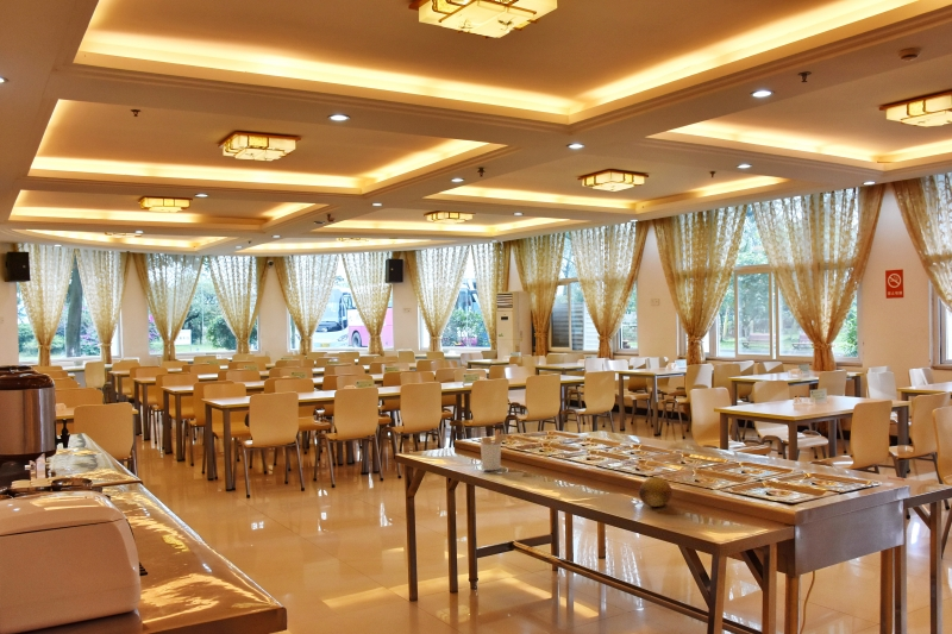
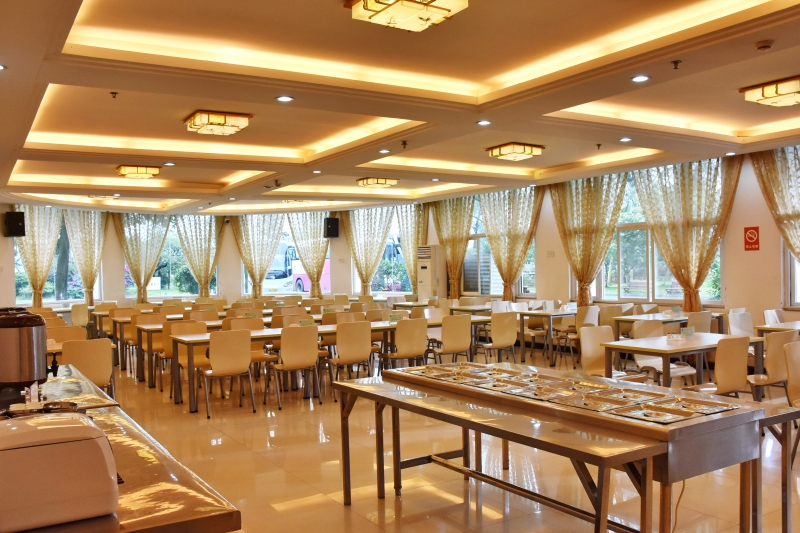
- fruit [638,476,674,508]
- utensil holder [480,428,512,471]
